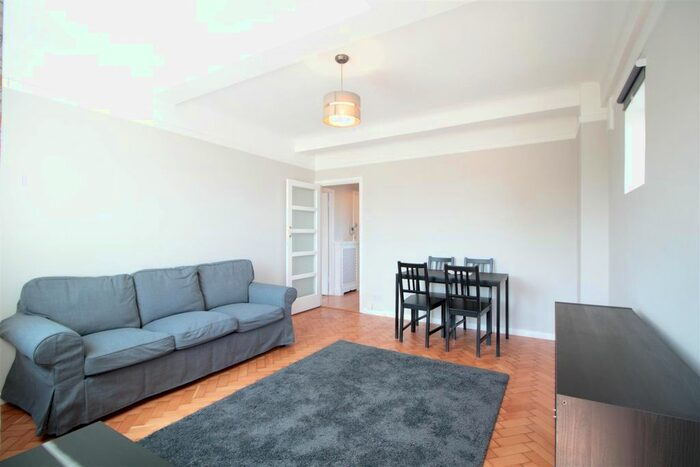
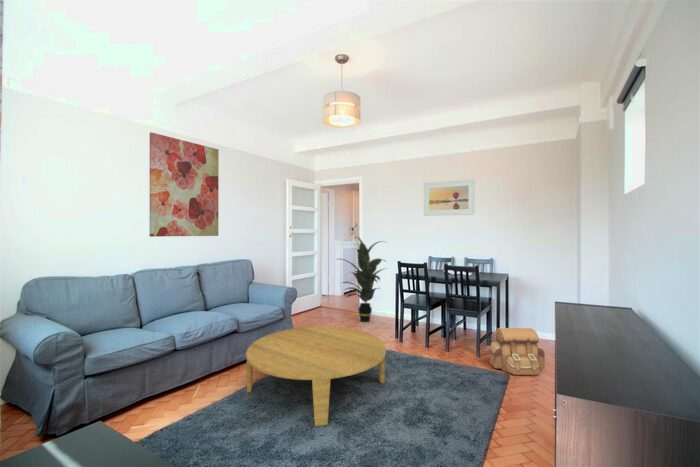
+ coffee table [245,325,387,427]
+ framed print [423,178,476,217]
+ wall art [148,131,220,238]
+ backpack [489,327,546,376]
+ indoor plant [334,235,389,323]
